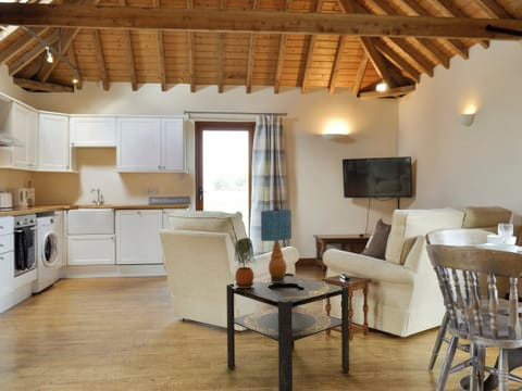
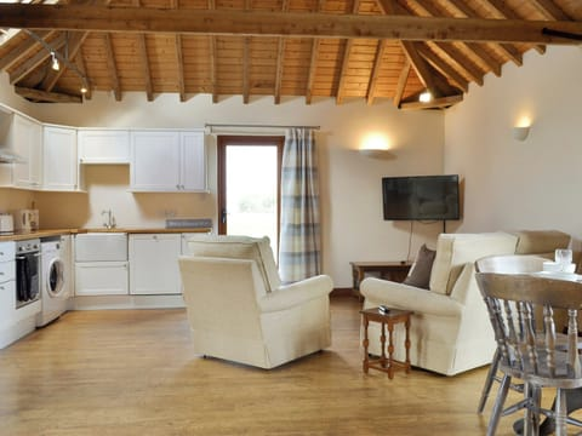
- side table [225,273,350,391]
- table lamp [260,206,293,282]
- potted plant [233,237,257,288]
